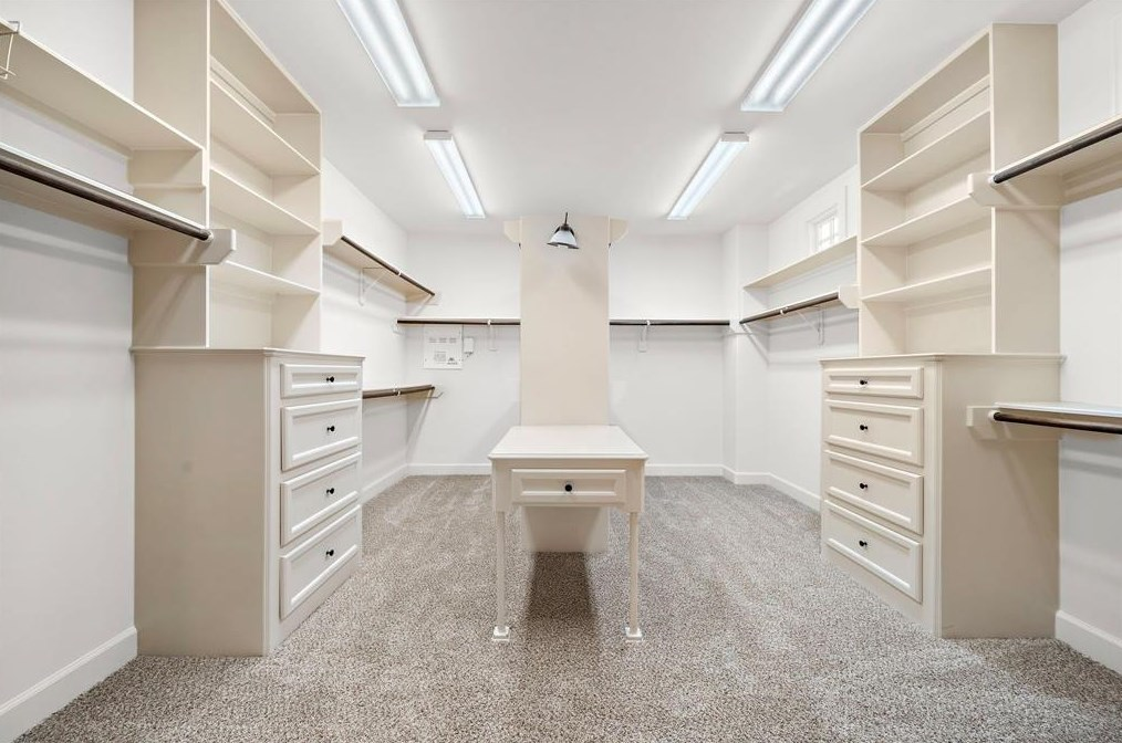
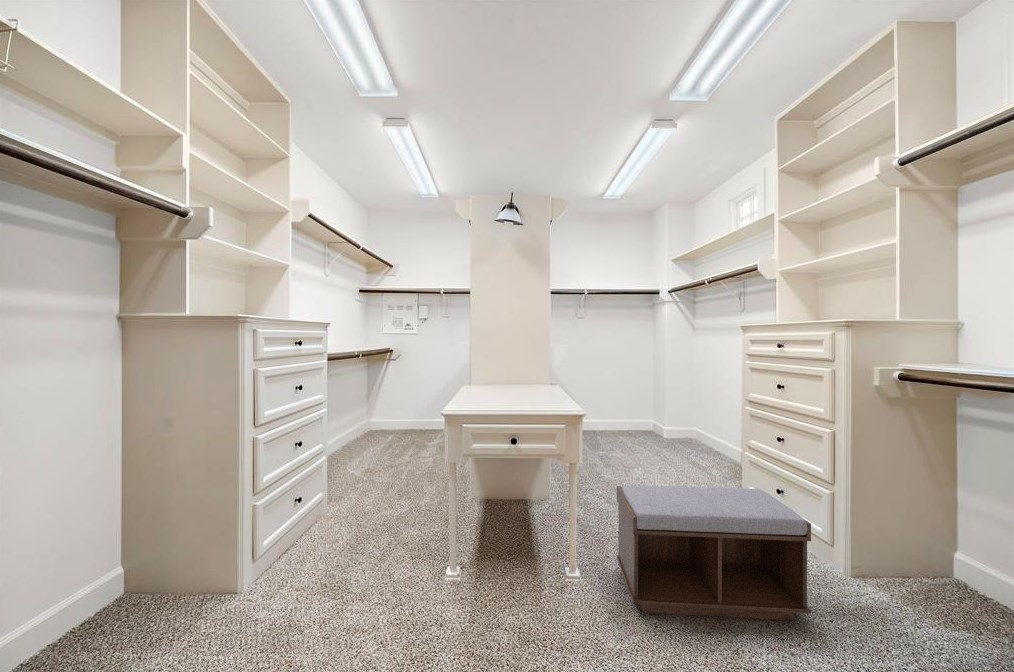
+ bench [616,485,812,621]
